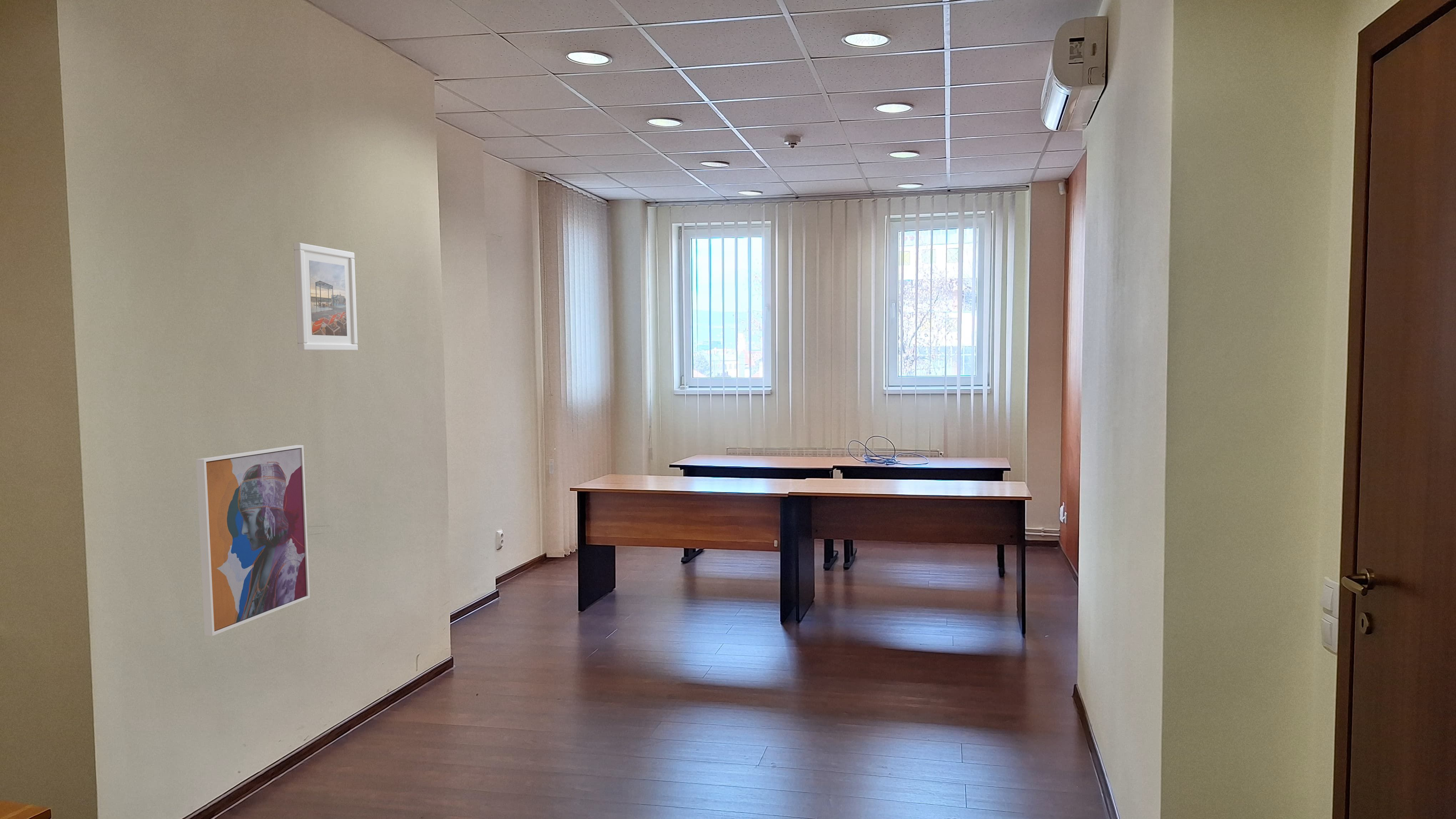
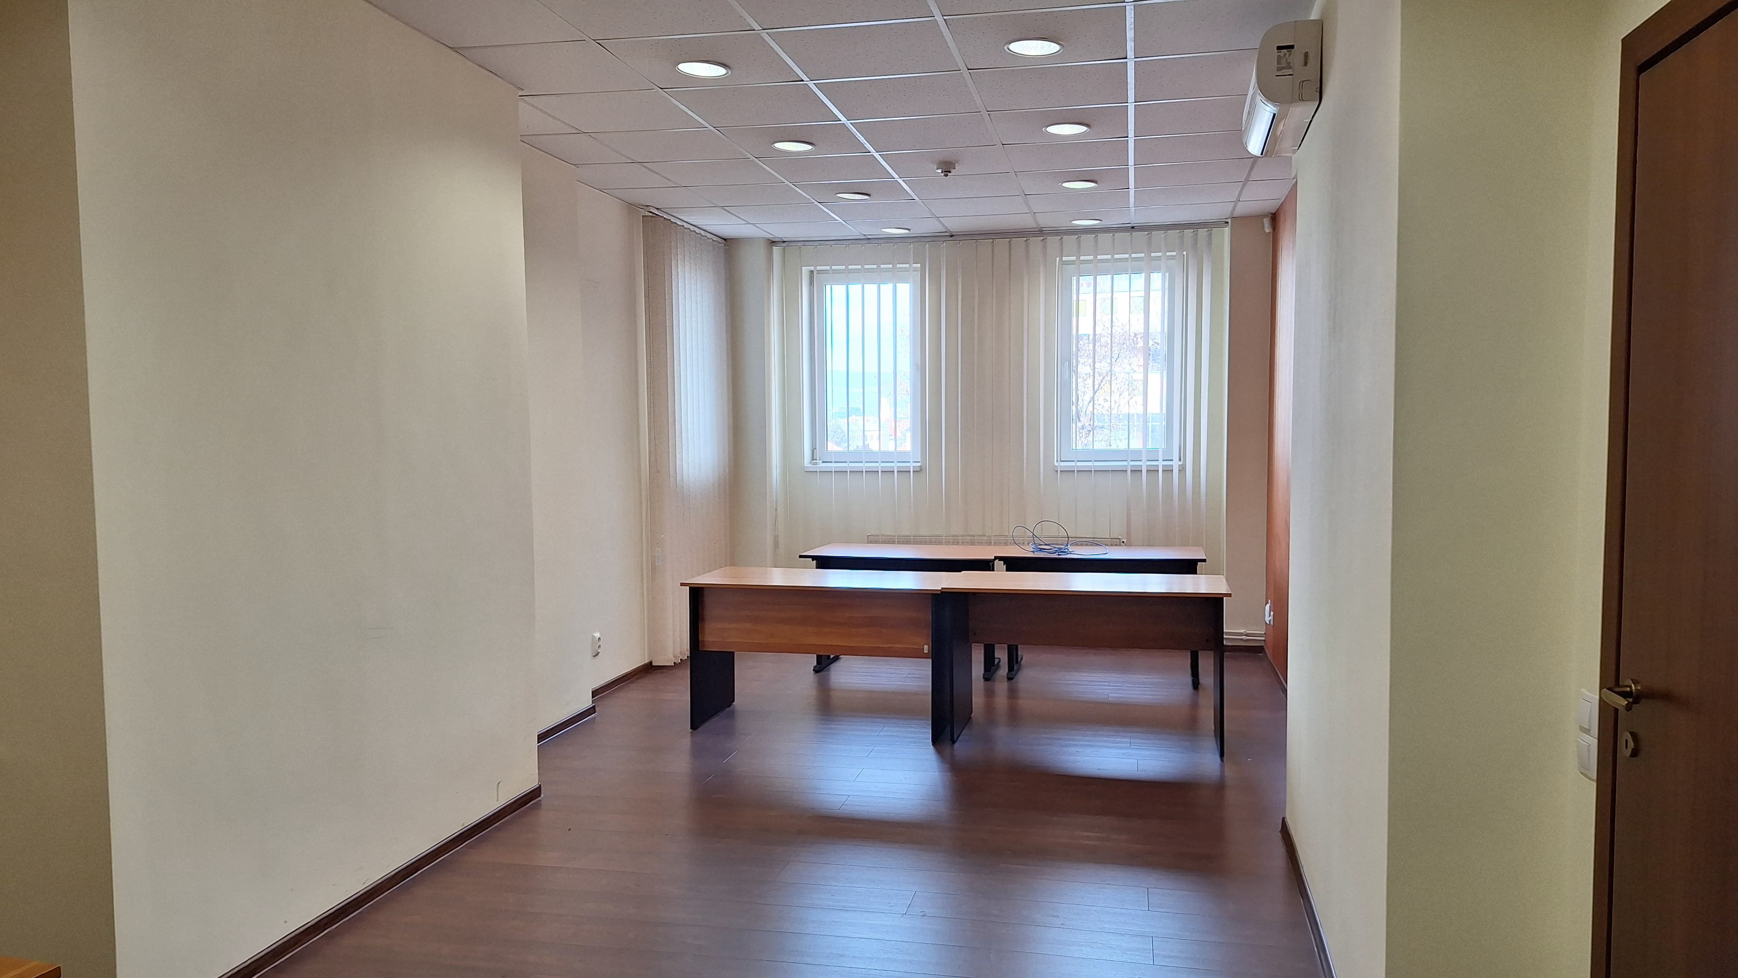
- wall art [196,445,310,636]
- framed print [293,242,358,351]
